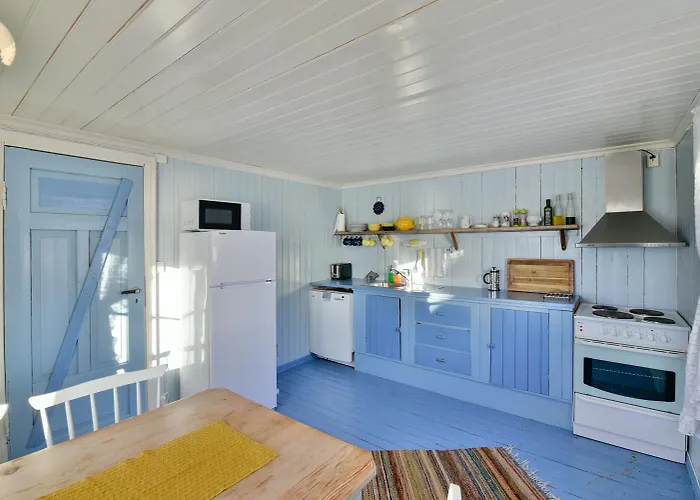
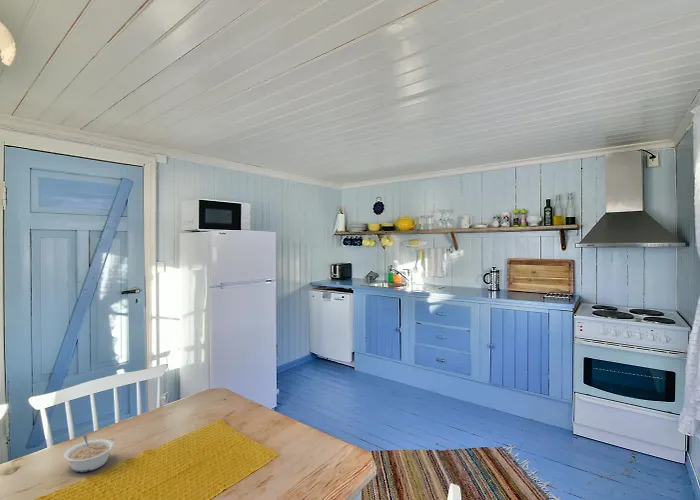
+ legume [63,434,115,473]
